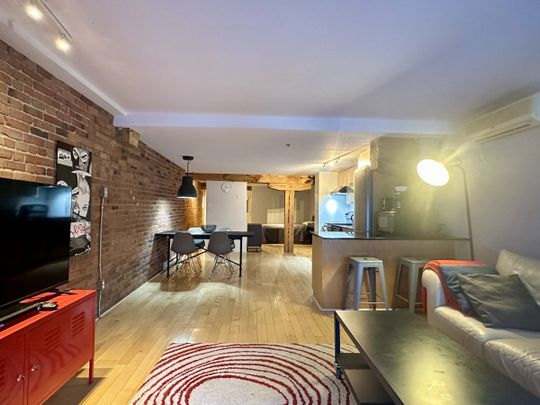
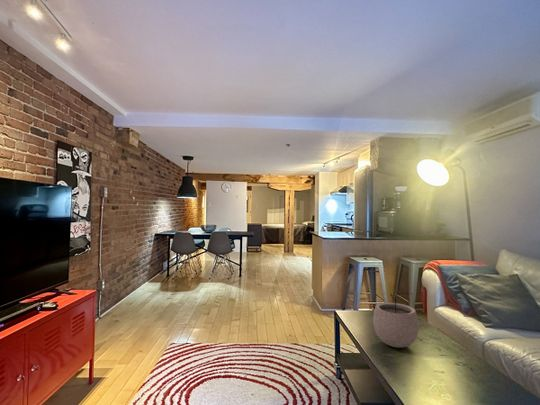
+ plant pot [372,292,420,349]
